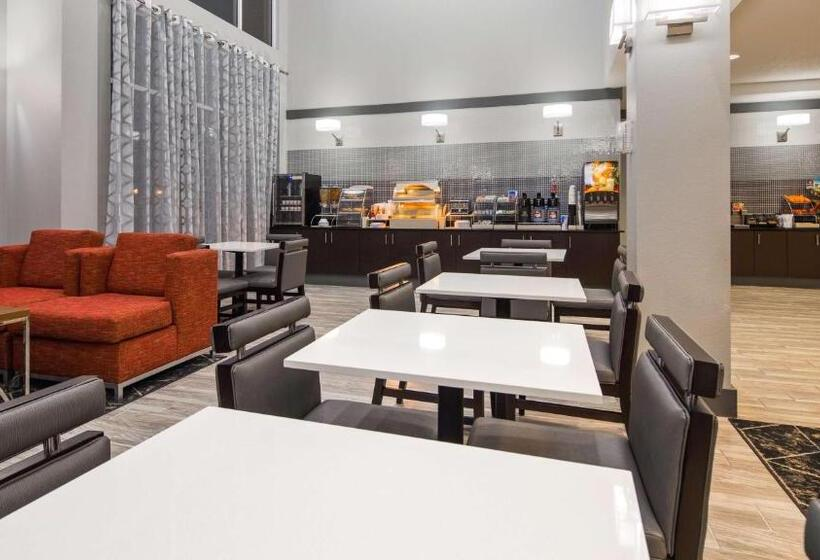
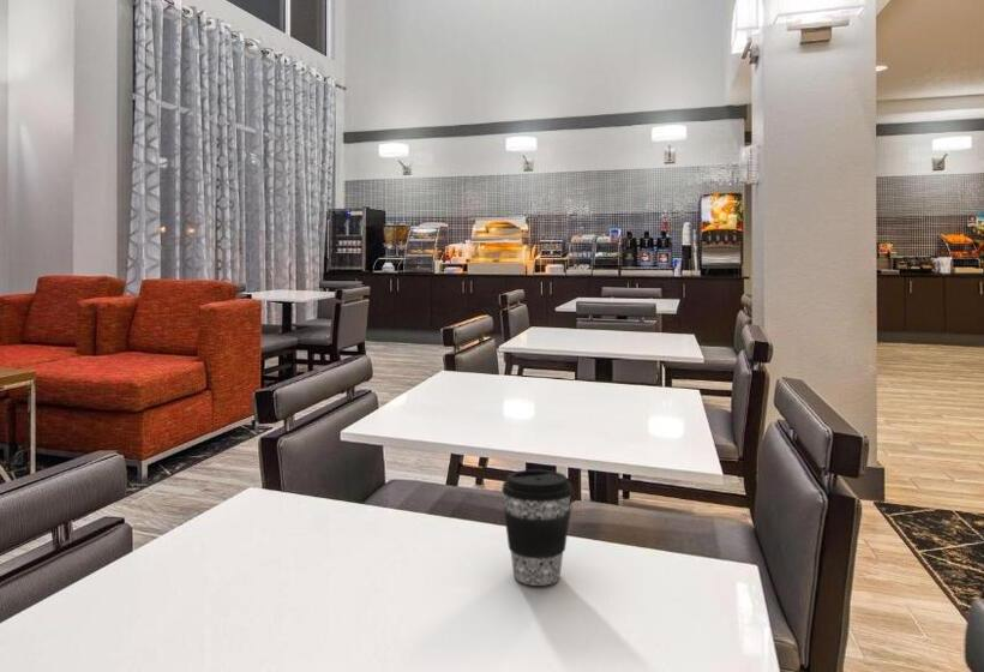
+ coffee cup [500,468,574,587]
